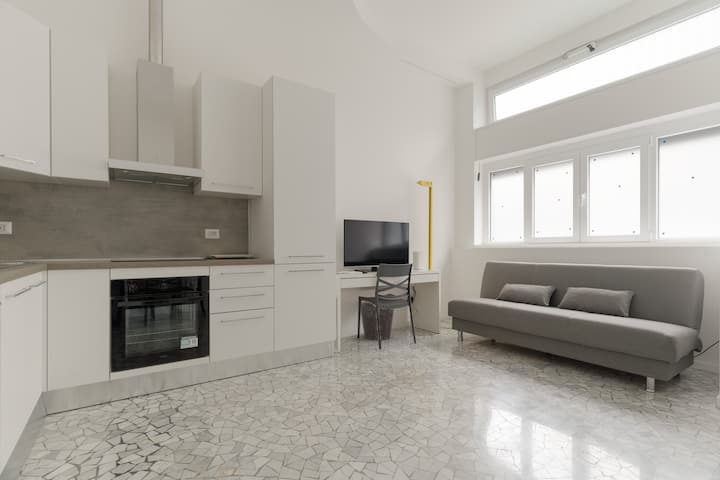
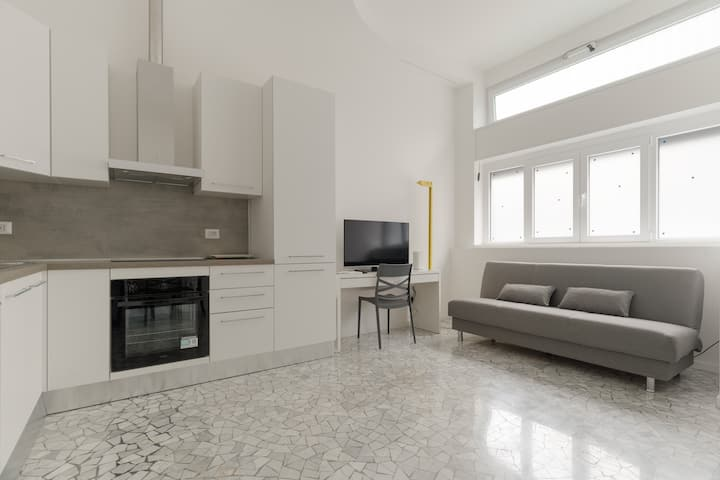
- waste bin [360,301,395,342]
